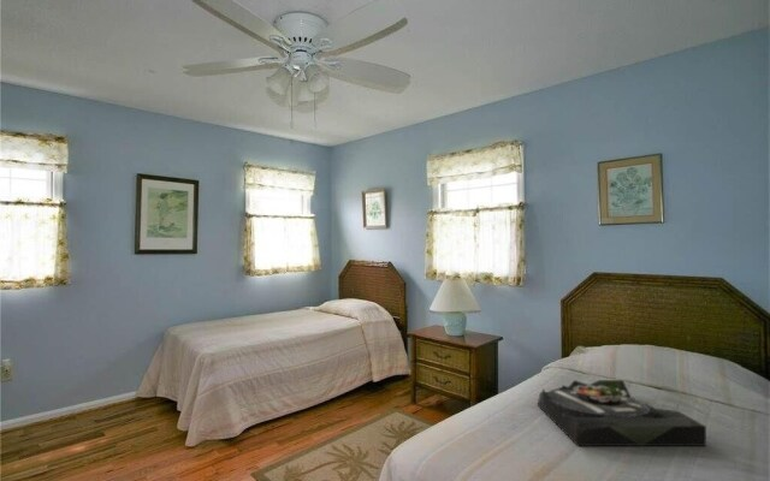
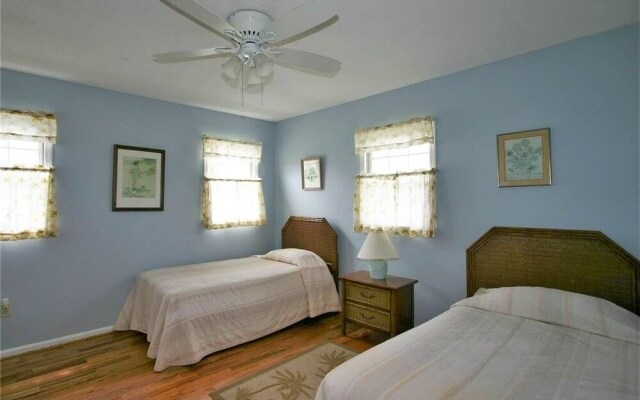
- serving tray [537,379,707,447]
